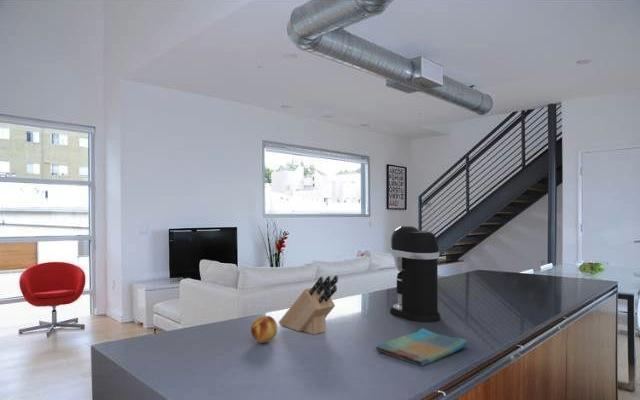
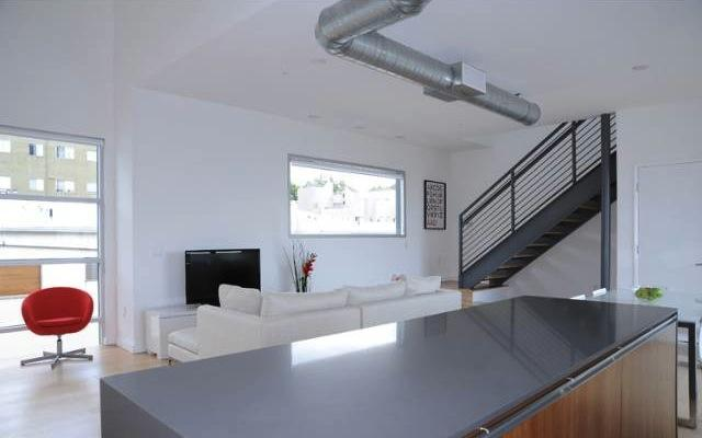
- coffee maker [389,225,441,323]
- knife block [278,274,339,336]
- dish towel [375,327,468,368]
- fruit [250,315,279,344]
